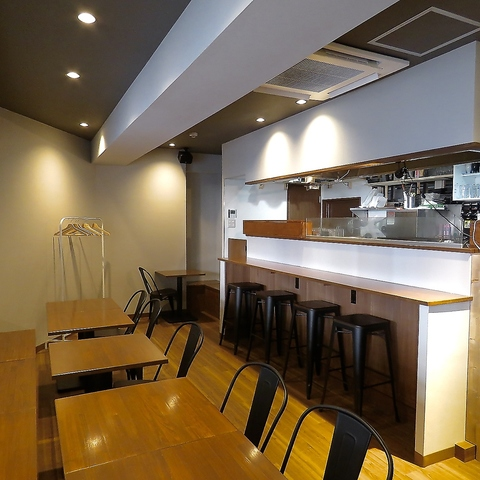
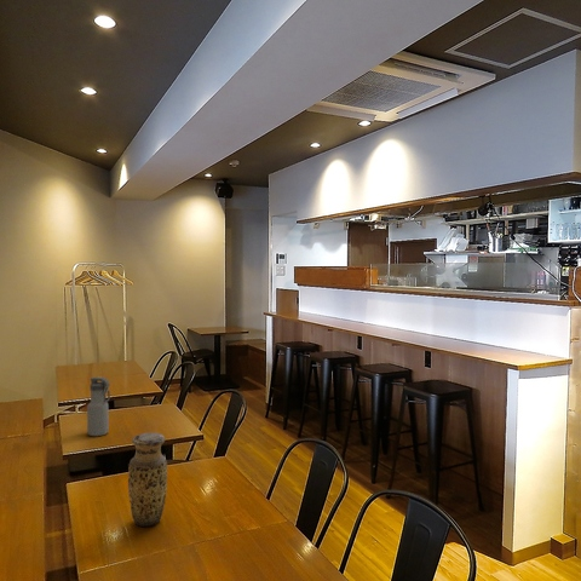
+ vase [127,431,168,528]
+ water bottle [86,376,111,437]
